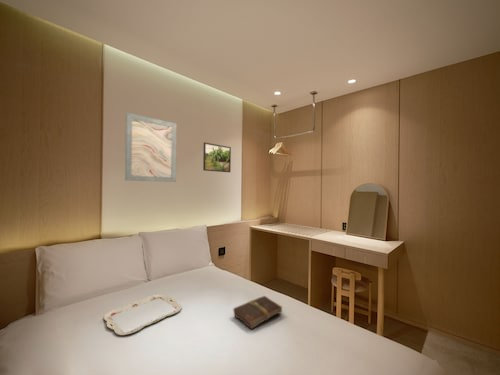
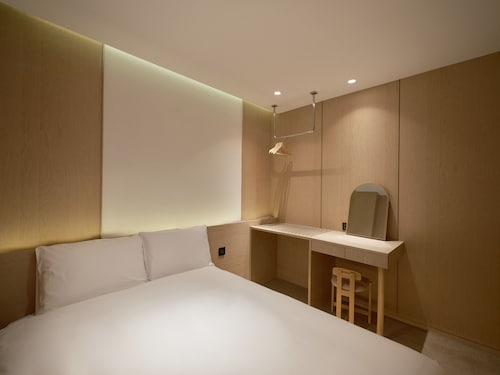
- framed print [202,141,232,173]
- serving tray [103,294,183,336]
- wall art [124,111,178,183]
- book [232,295,283,330]
